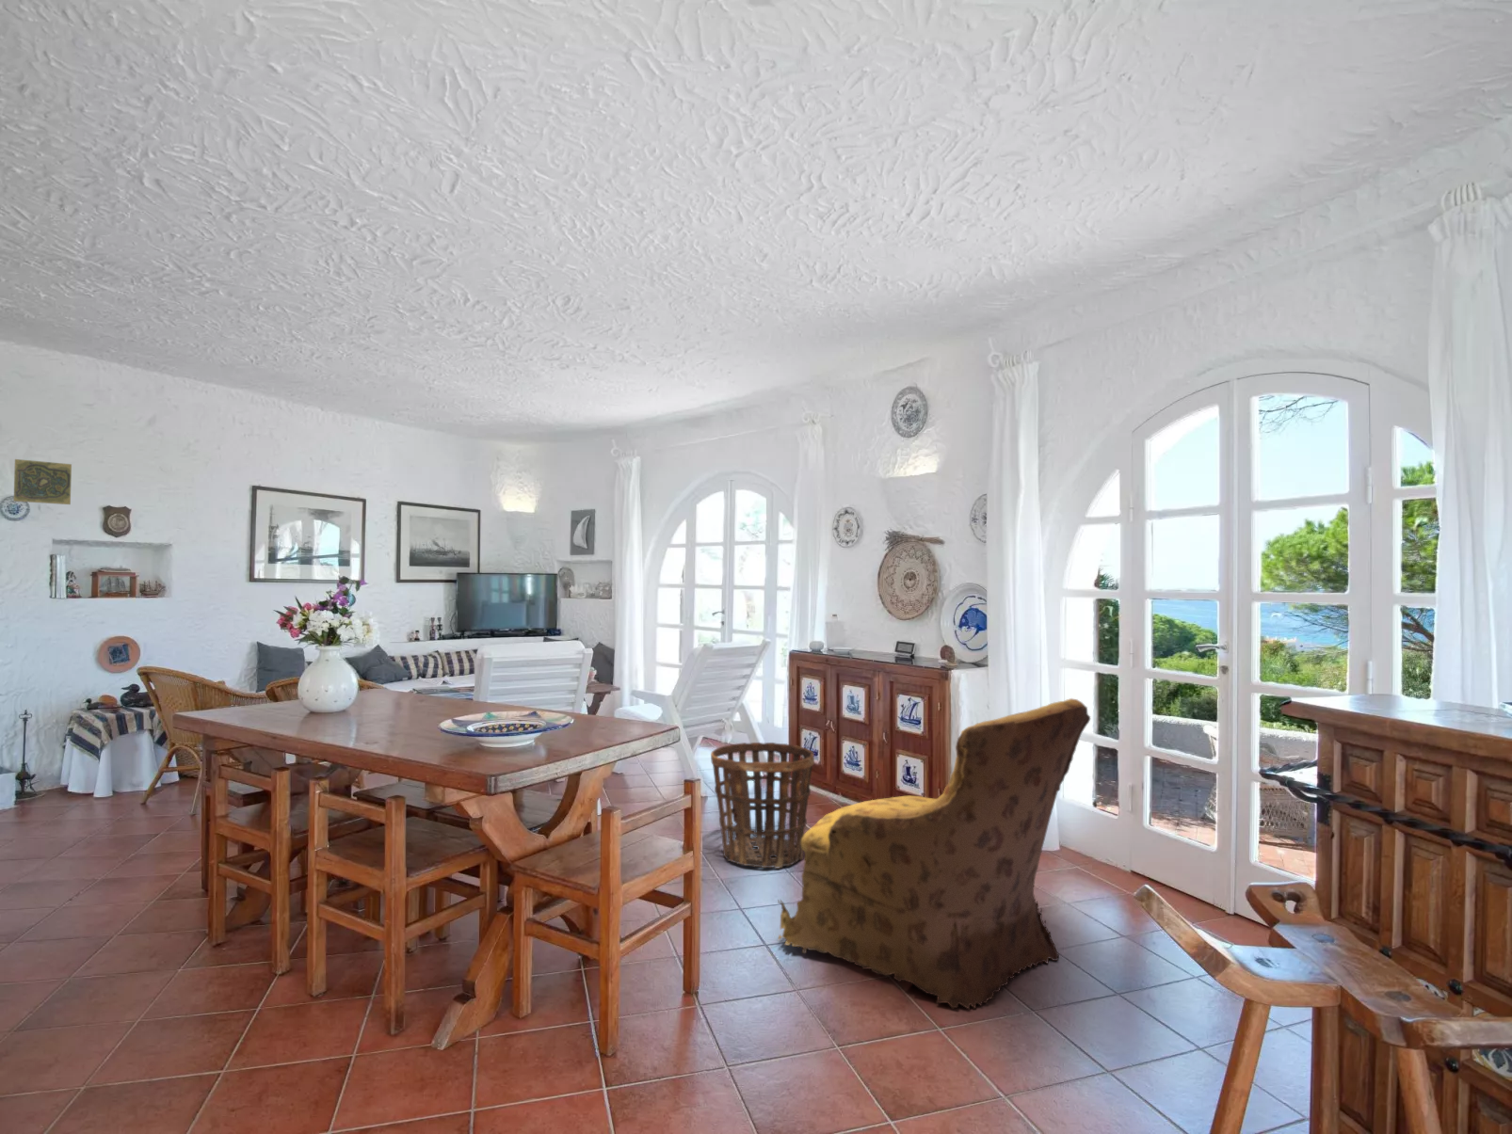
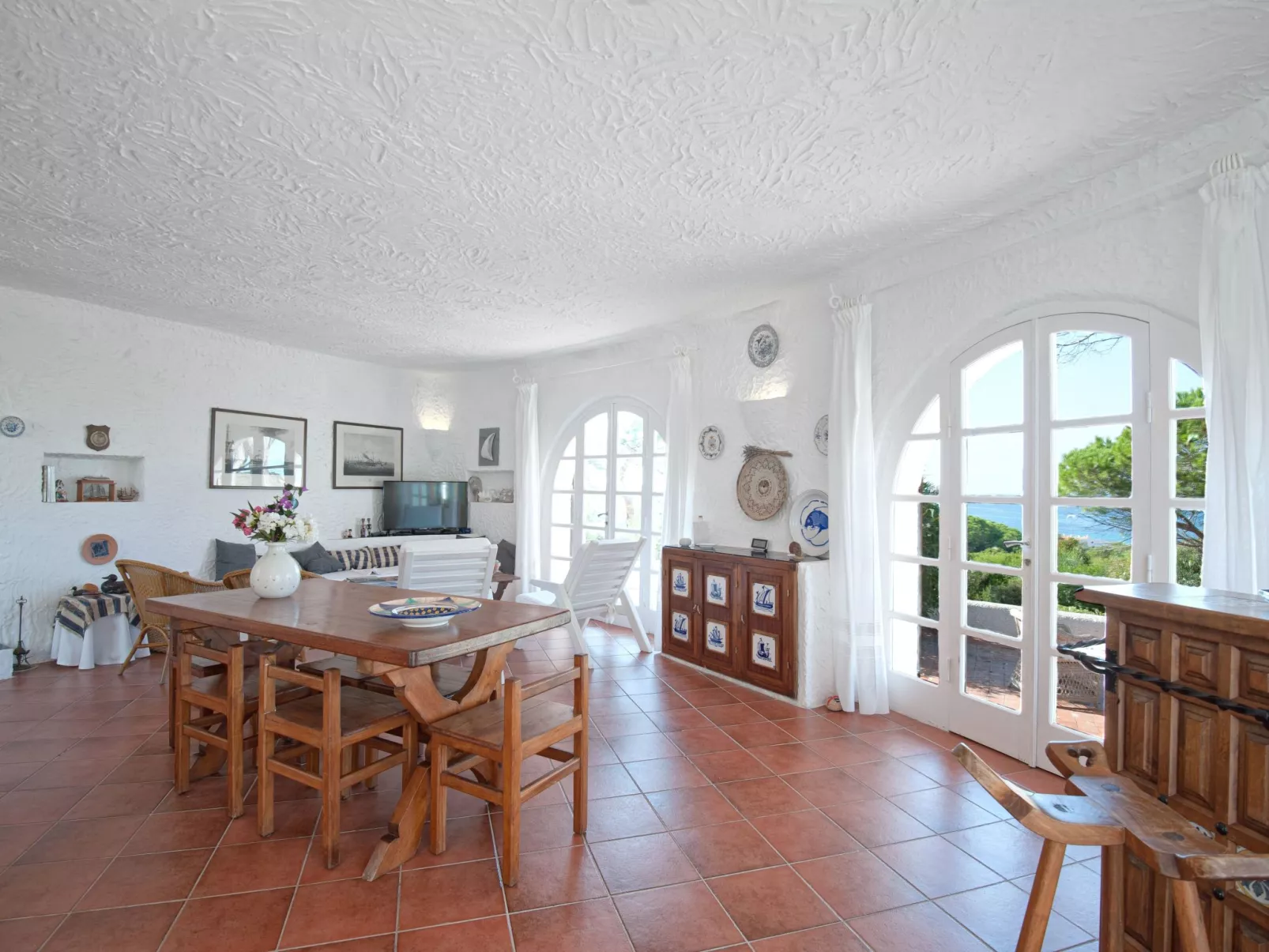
- basket [710,742,815,870]
- decorative tile [13,459,73,505]
- armchair [777,697,1091,1011]
